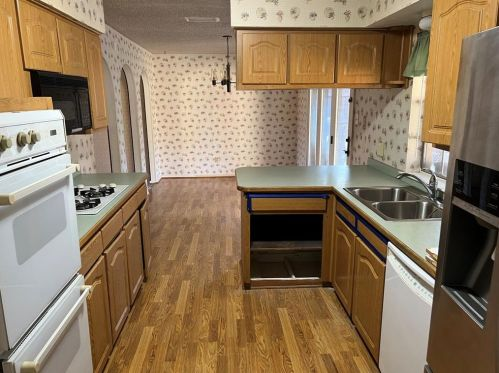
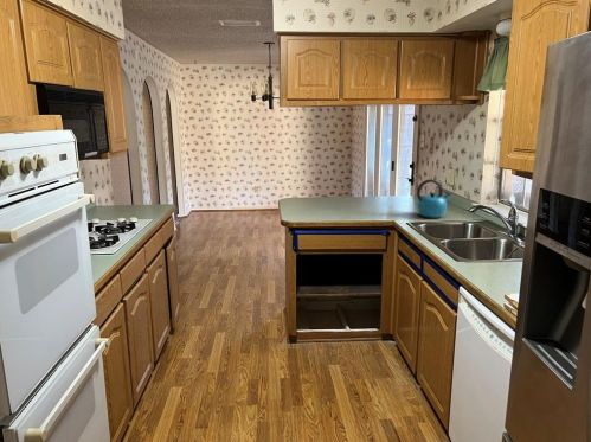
+ kettle [416,178,452,219]
